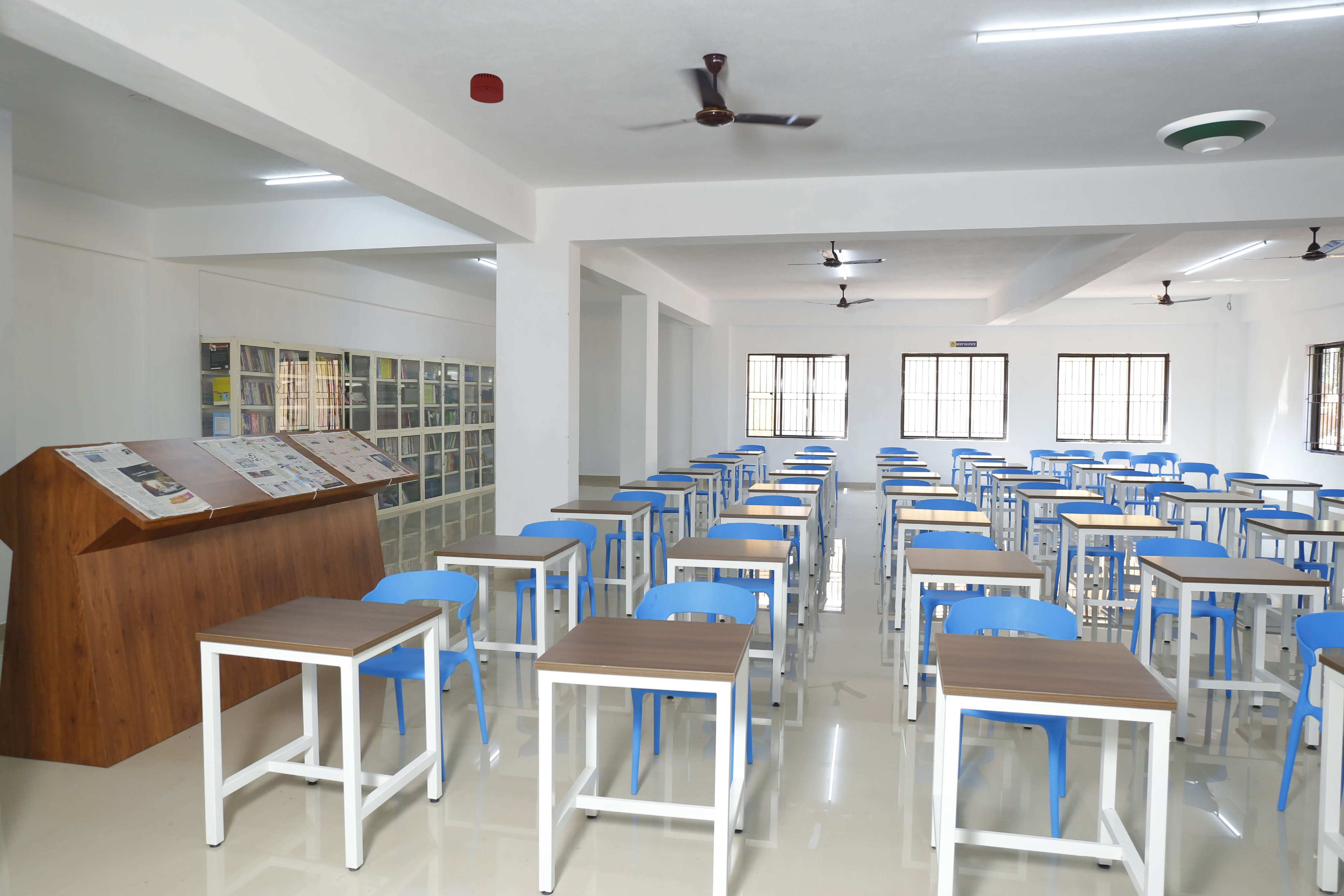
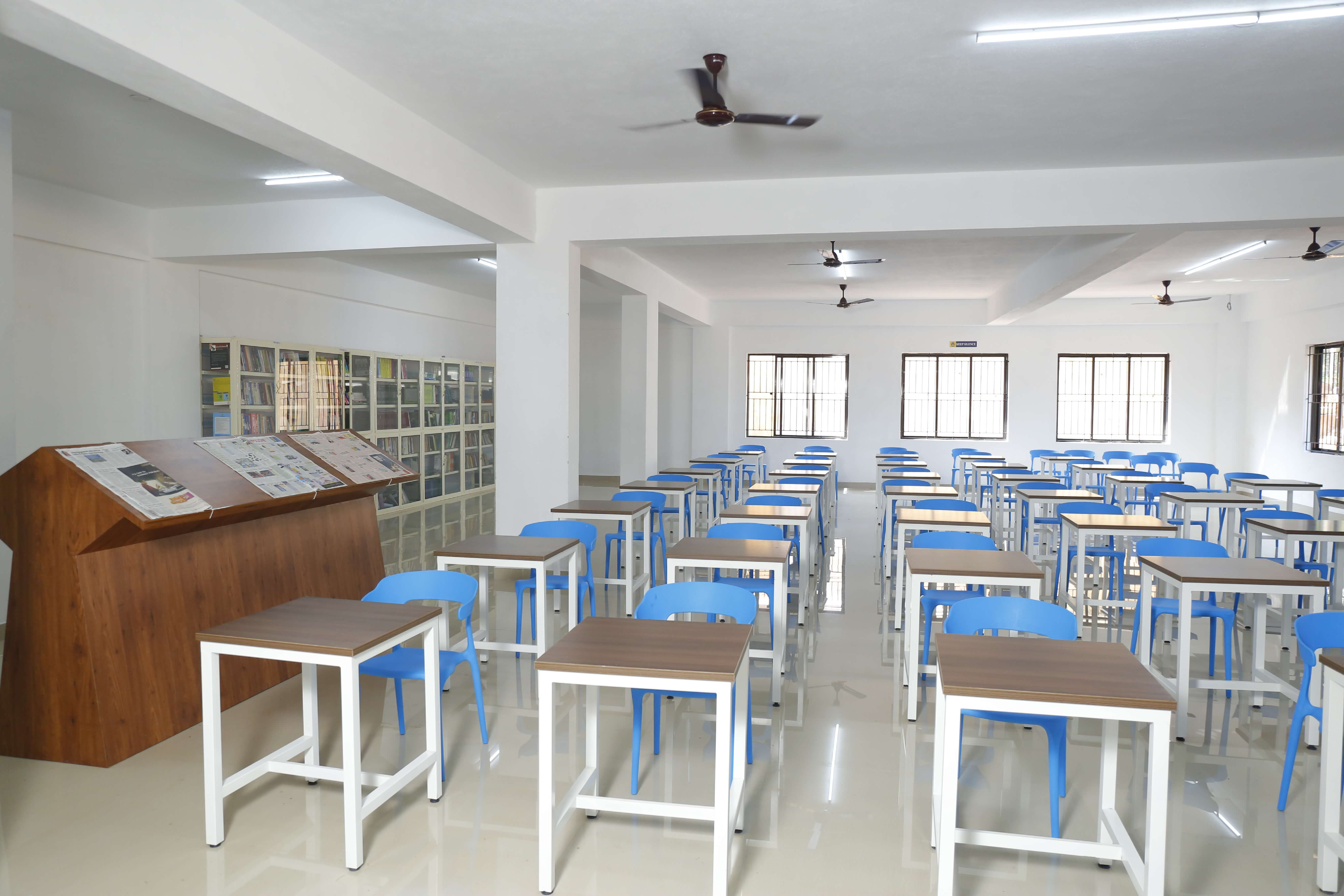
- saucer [1155,109,1276,156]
- smoke detector [470,73,504,104]
